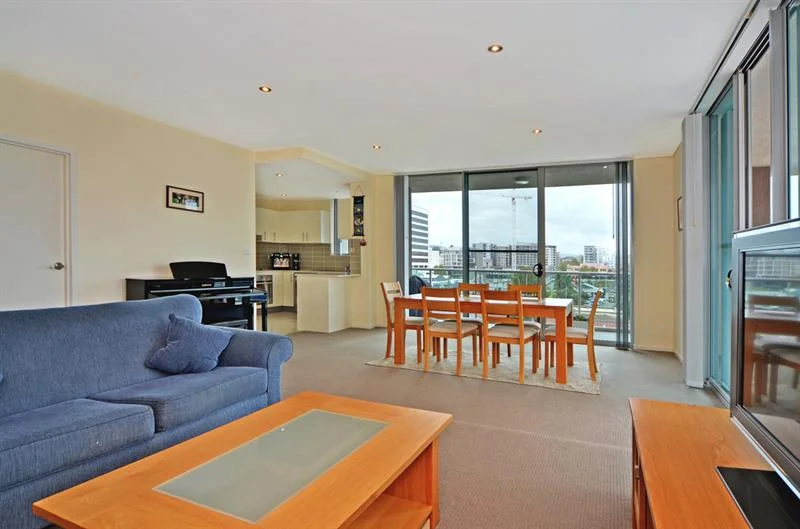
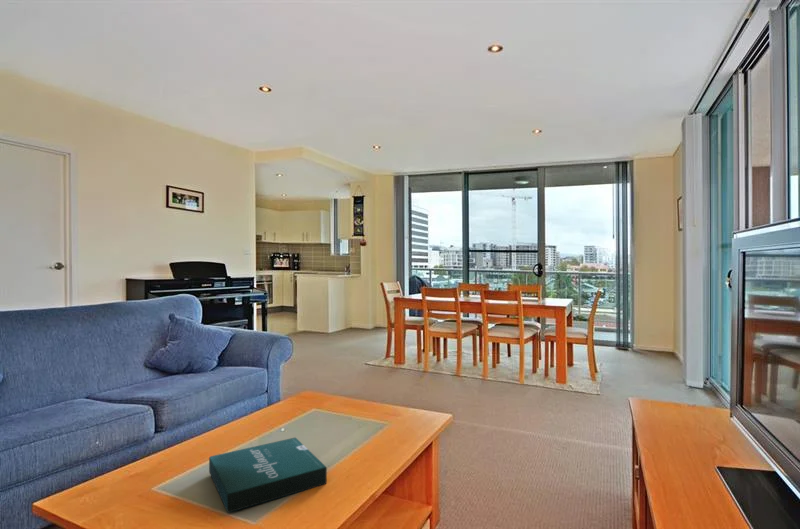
+ pizza box [208,436,328,514]
